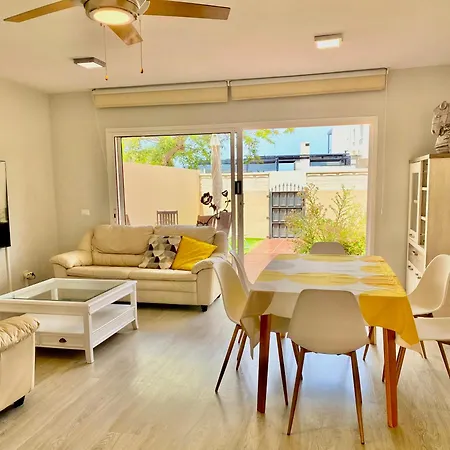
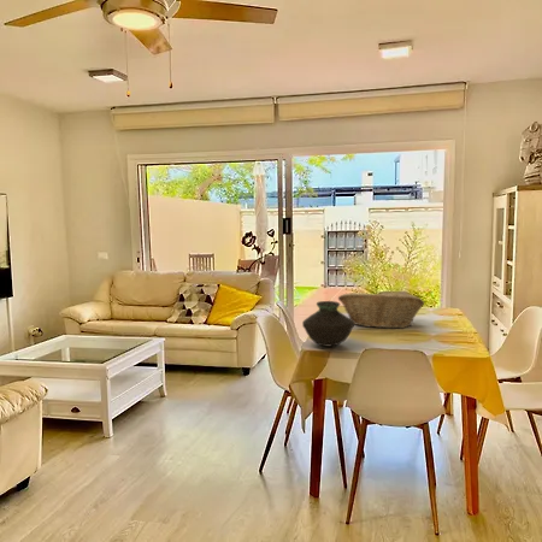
+ fruit basket [337,291,425,329]
+ vase [301,300,355,347]
